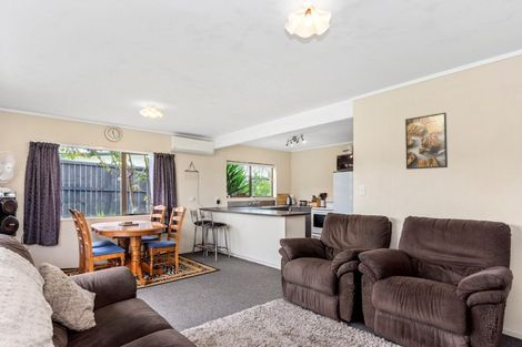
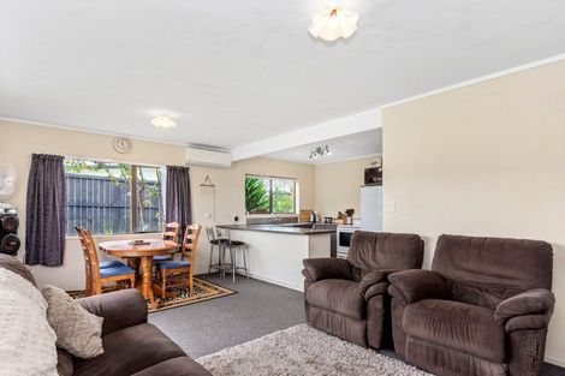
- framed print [404,112,449,171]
